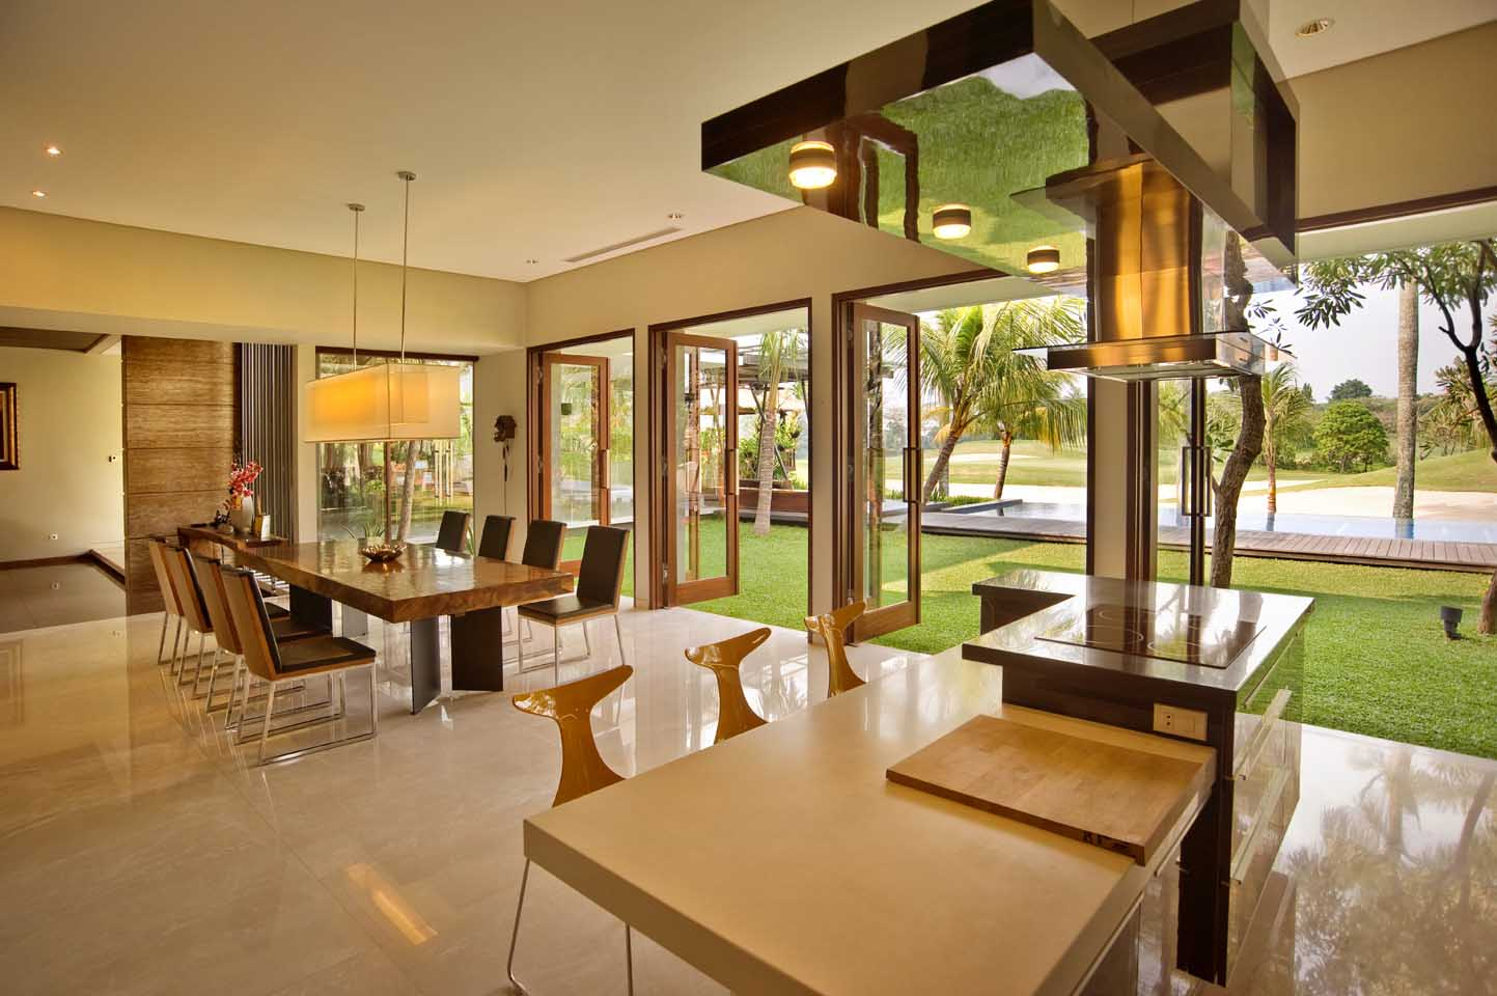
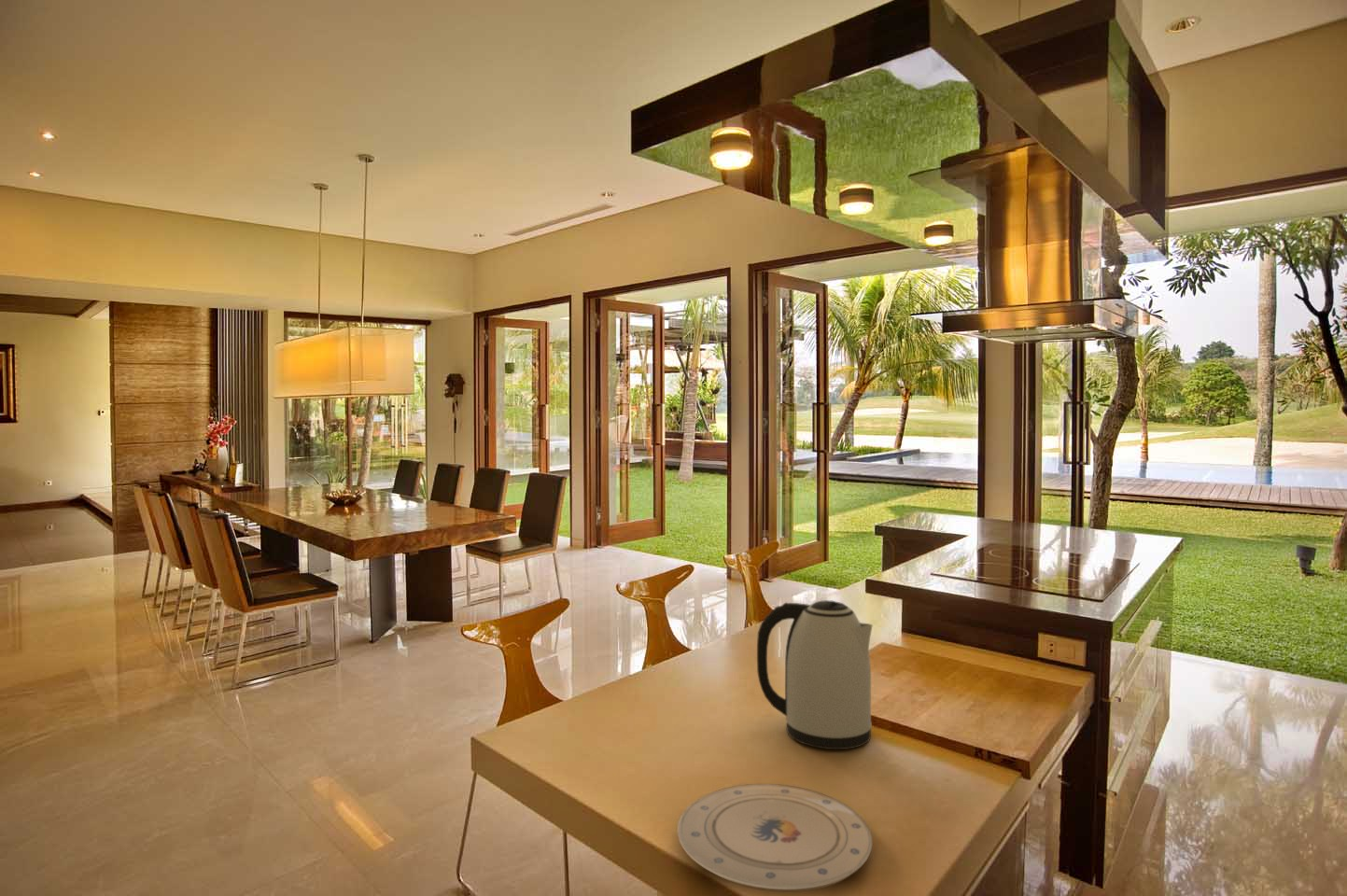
+ plate [677,783,874,893]
+ kettle [756,599,874,750]
